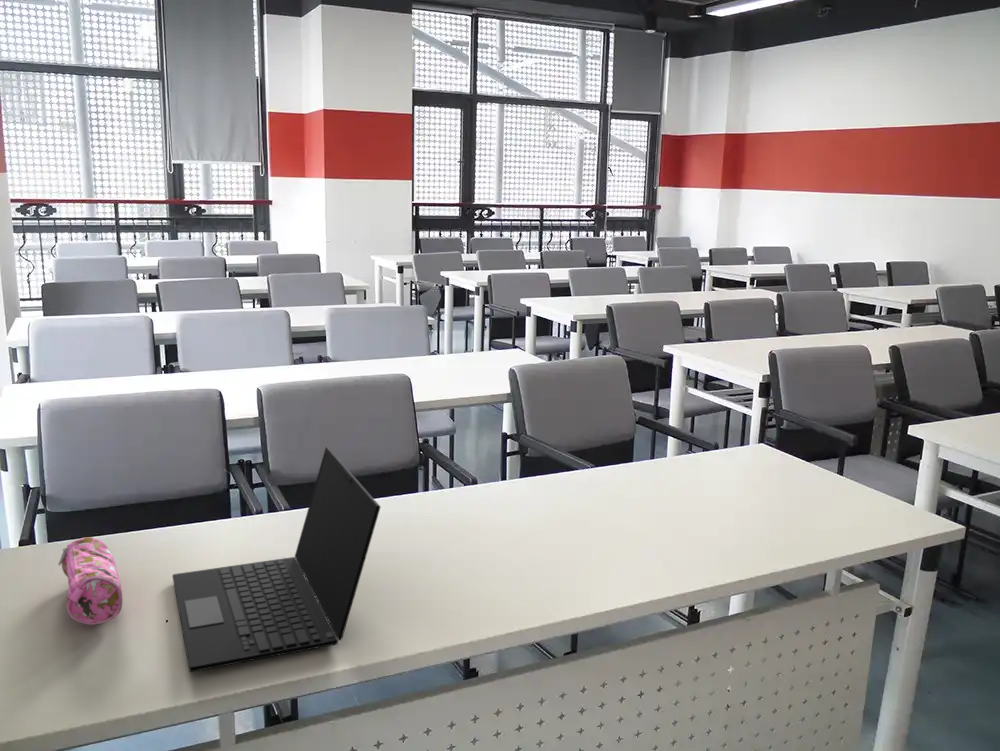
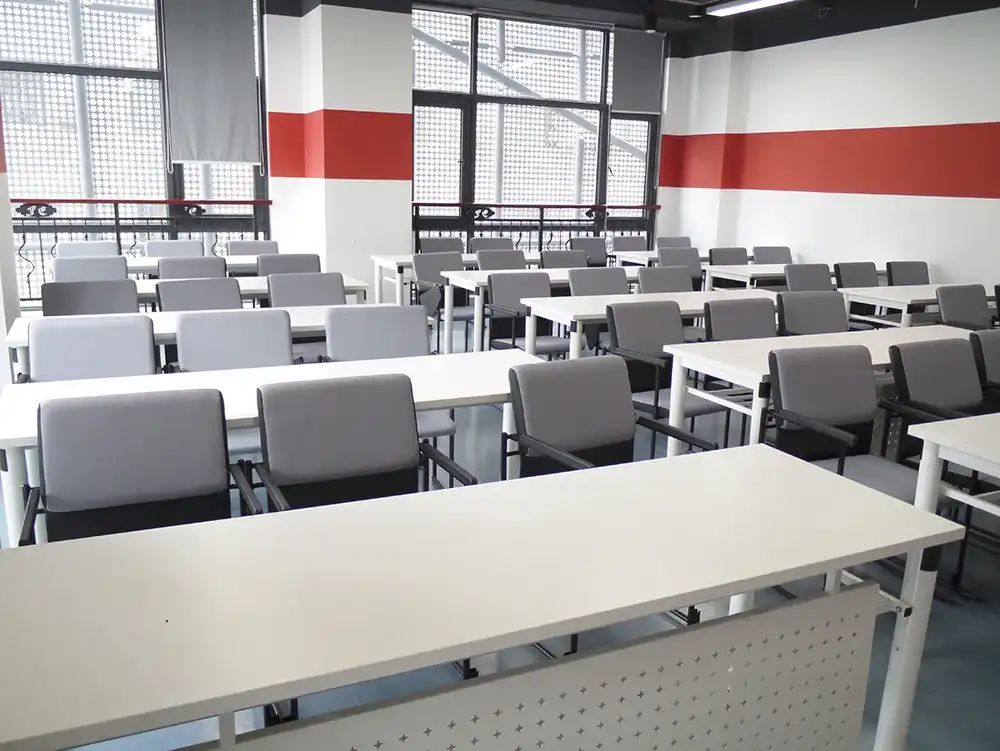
- pencil case [57,536,123,626]
- laptop [172,446,381,673]
